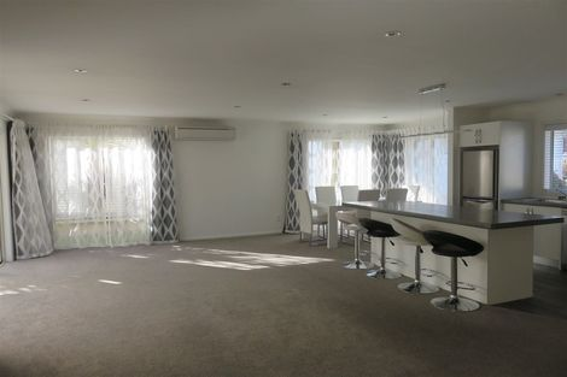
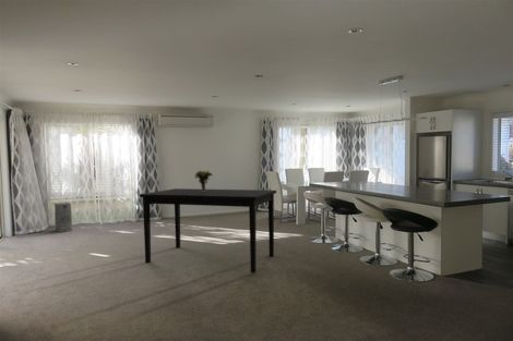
+ bouquet [194,169,214,192]
+ dining table [139,187,277,273]
+ air purifier [53,202,73,233]
